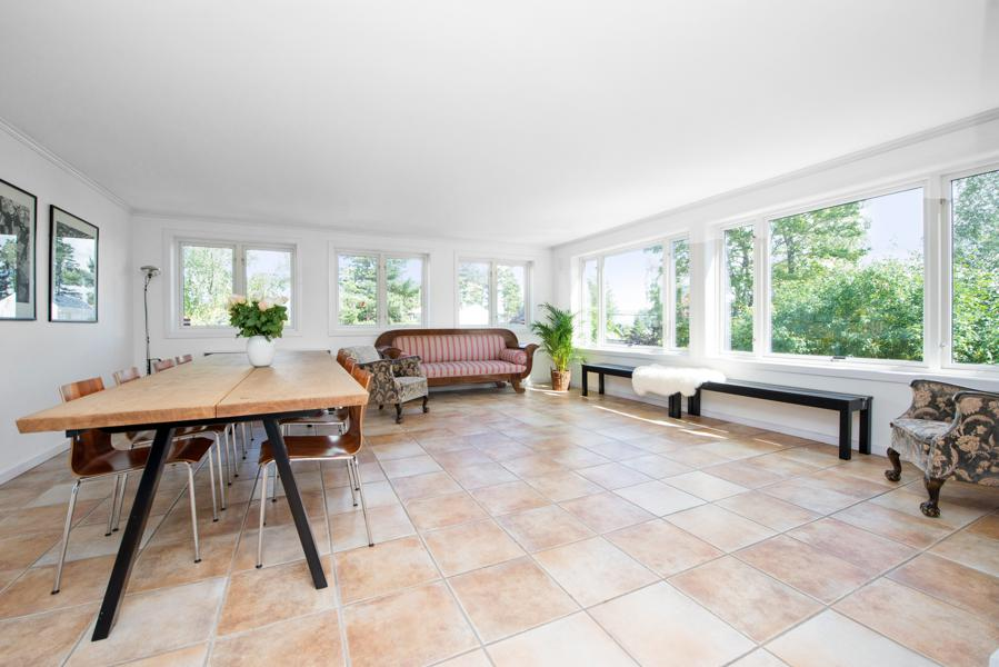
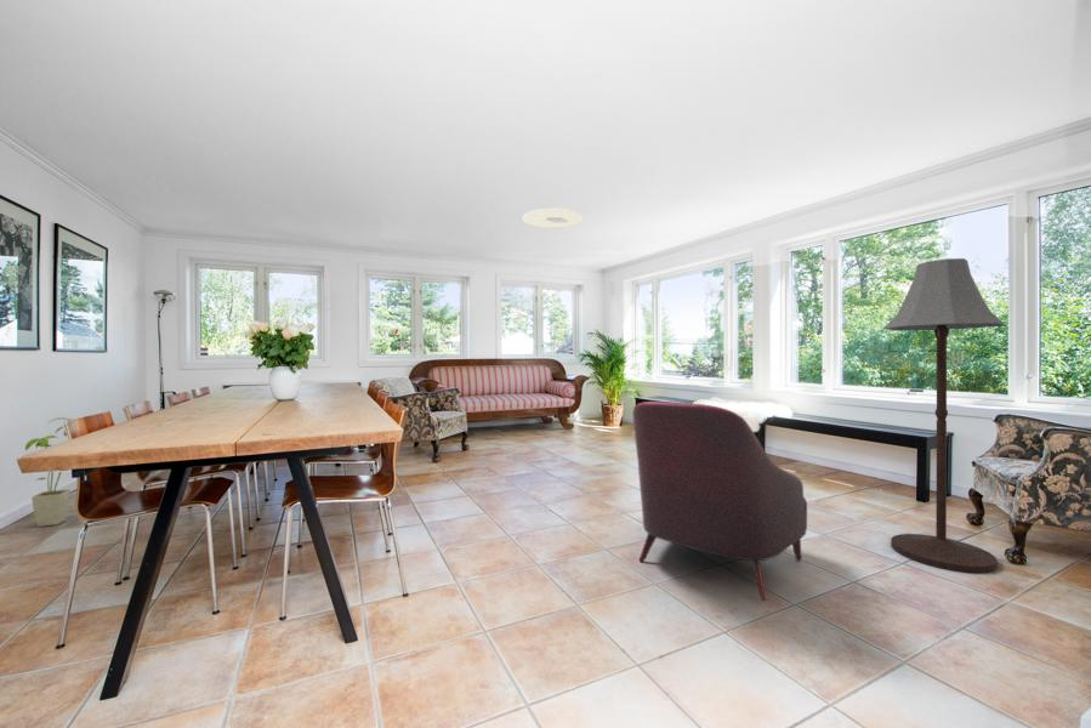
+ house plant [24,416,73,528]
+ armchair [631,400,808,602]
+ ceiling light [521,207,585,229]
+ floor lamp [882,257,1007,574]
